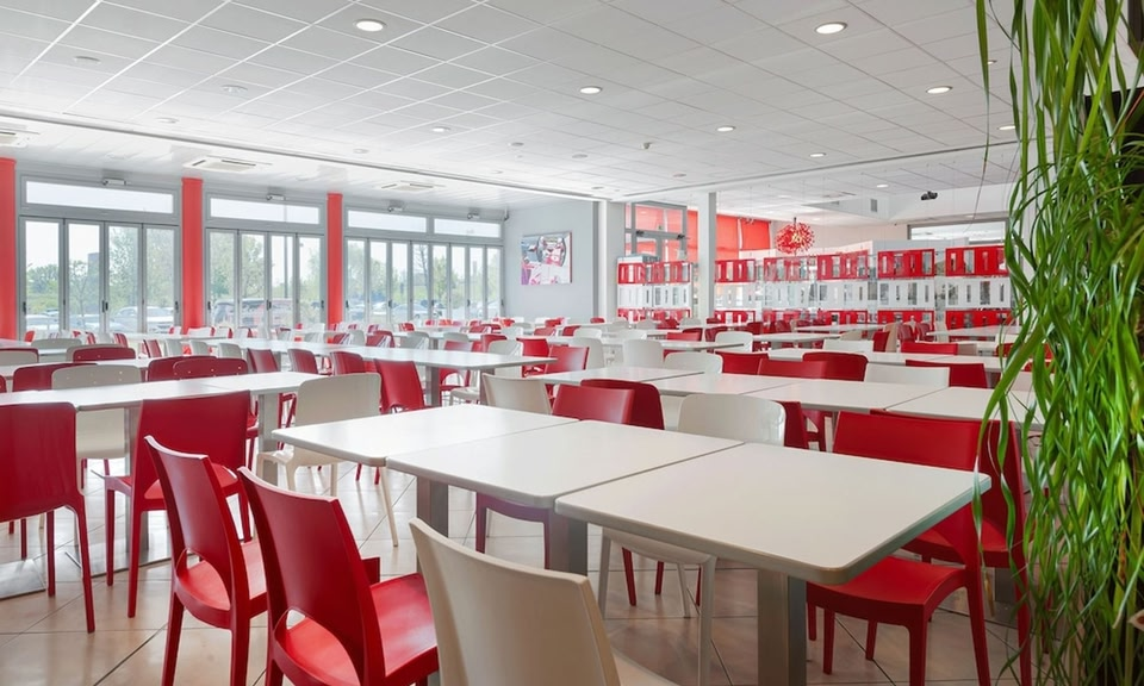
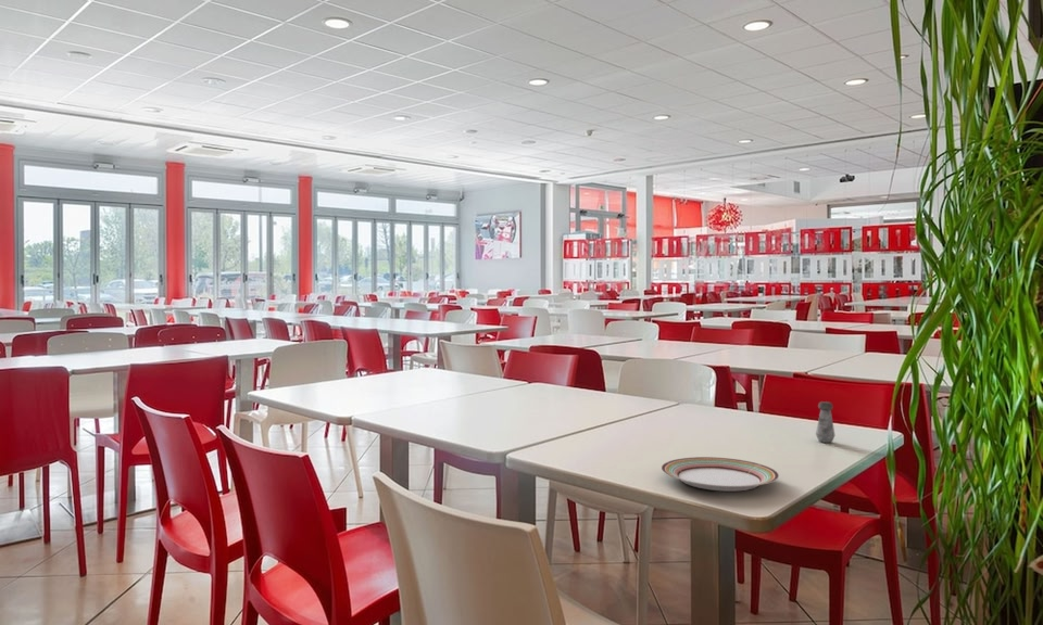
+ salt shaker [815,400,835,444]
+ plate [661,456,780,493]
